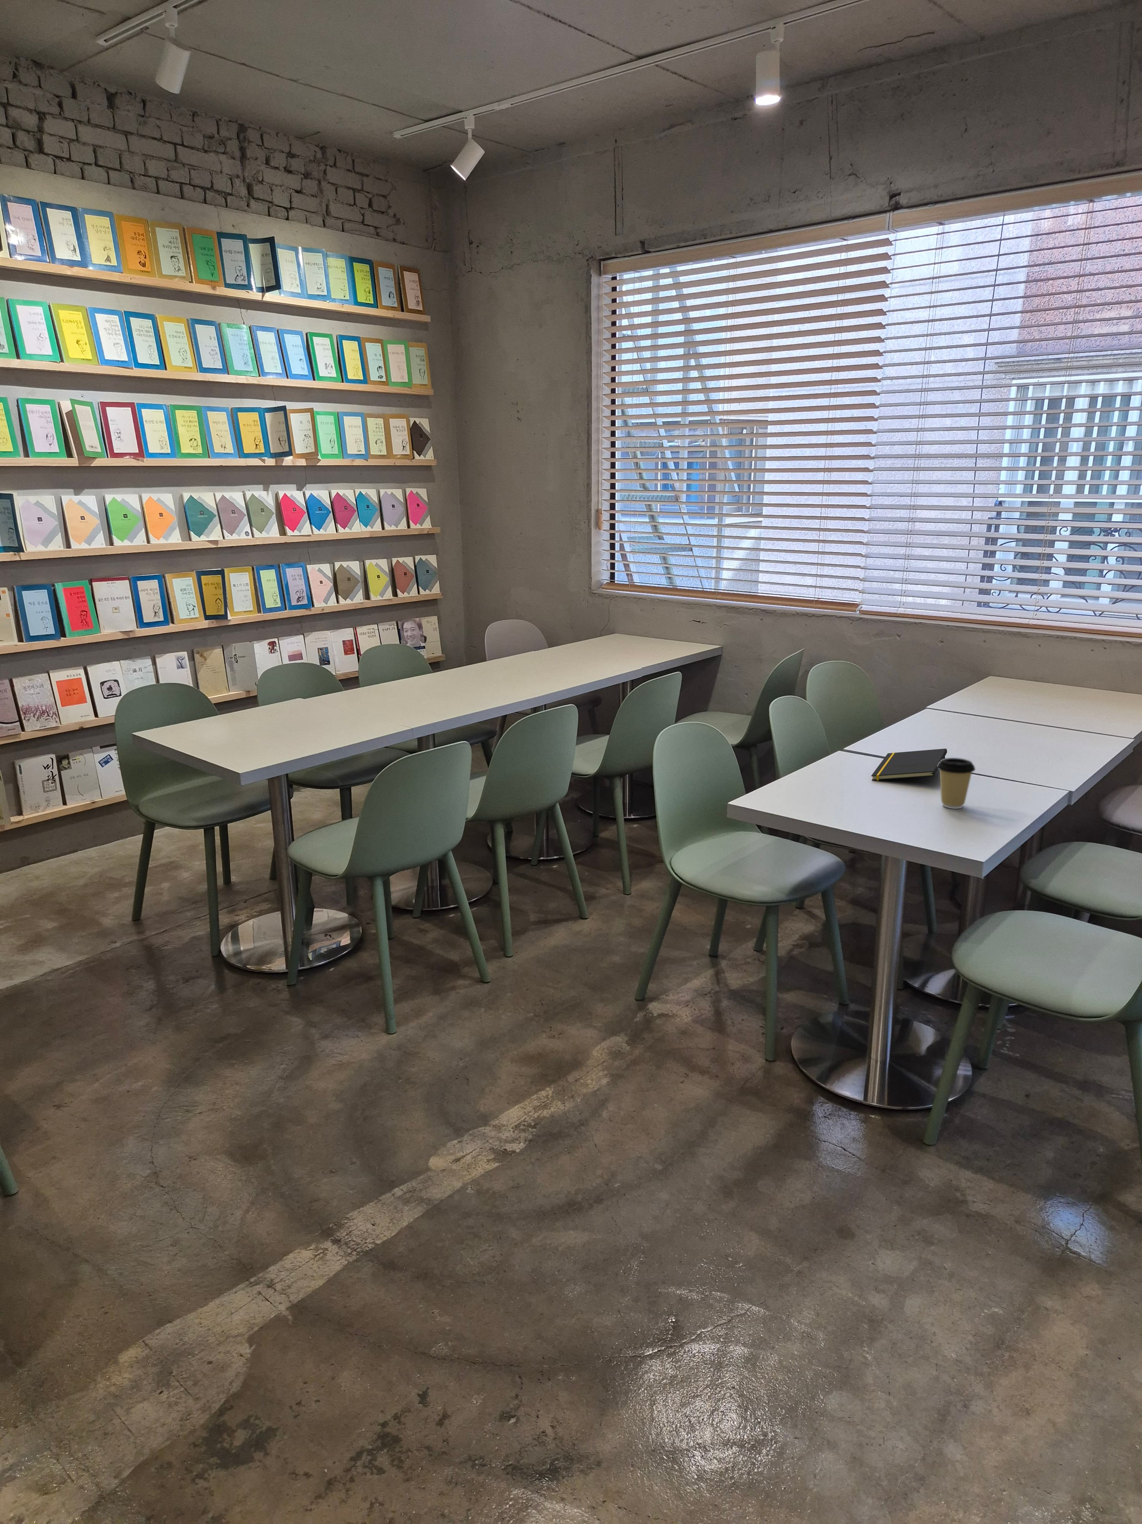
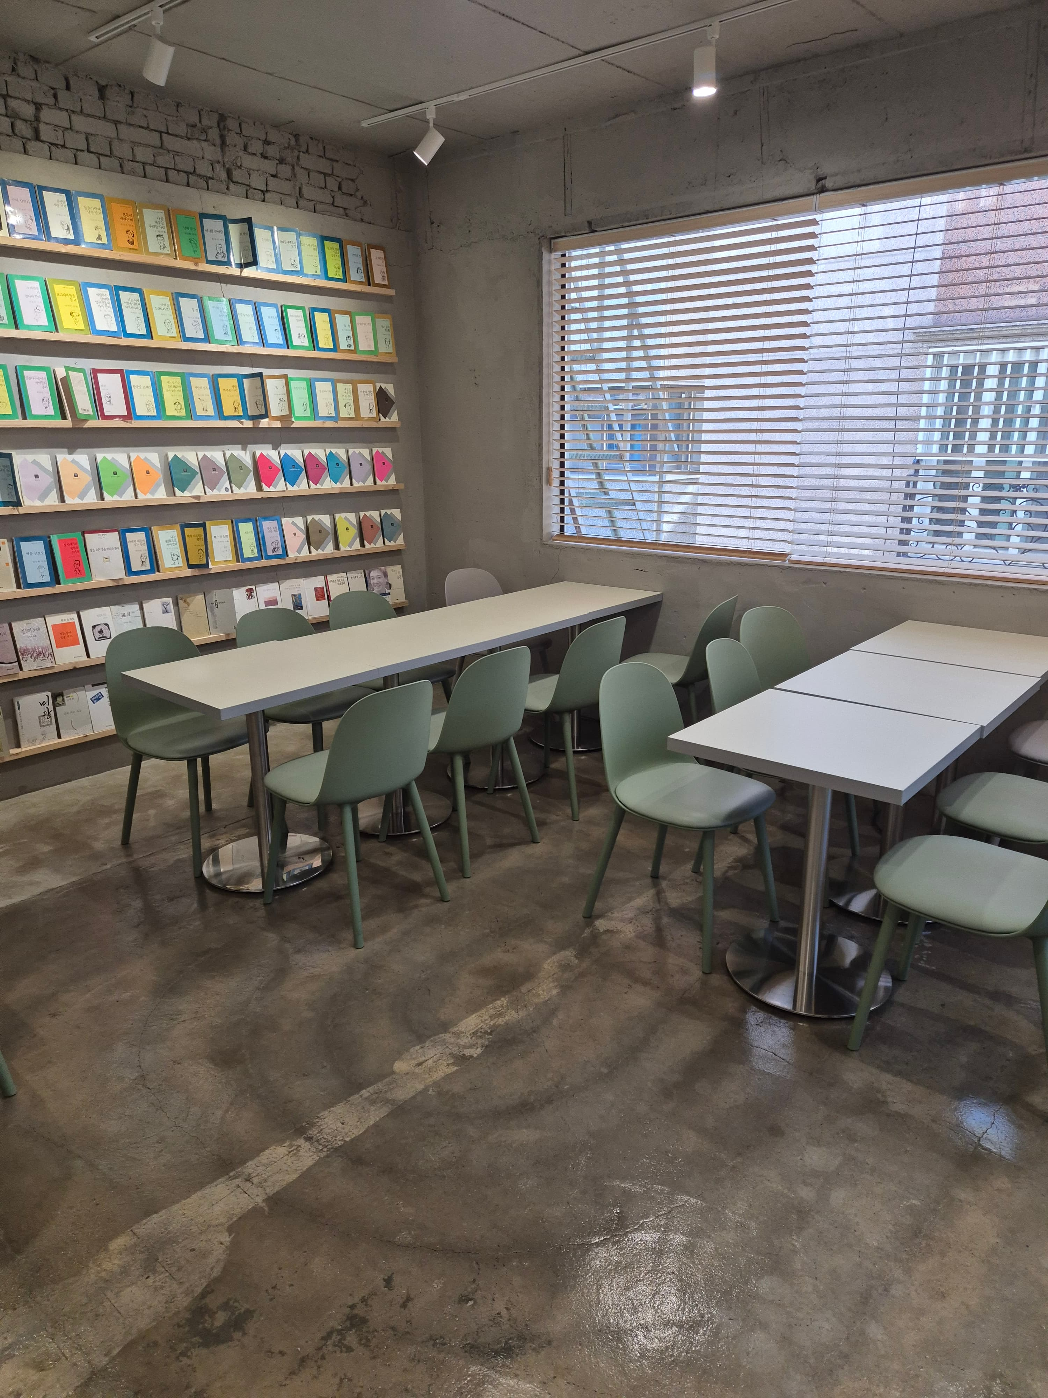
- coffee cup [937,757,975,809]
- notepad [871,749,948,781]
